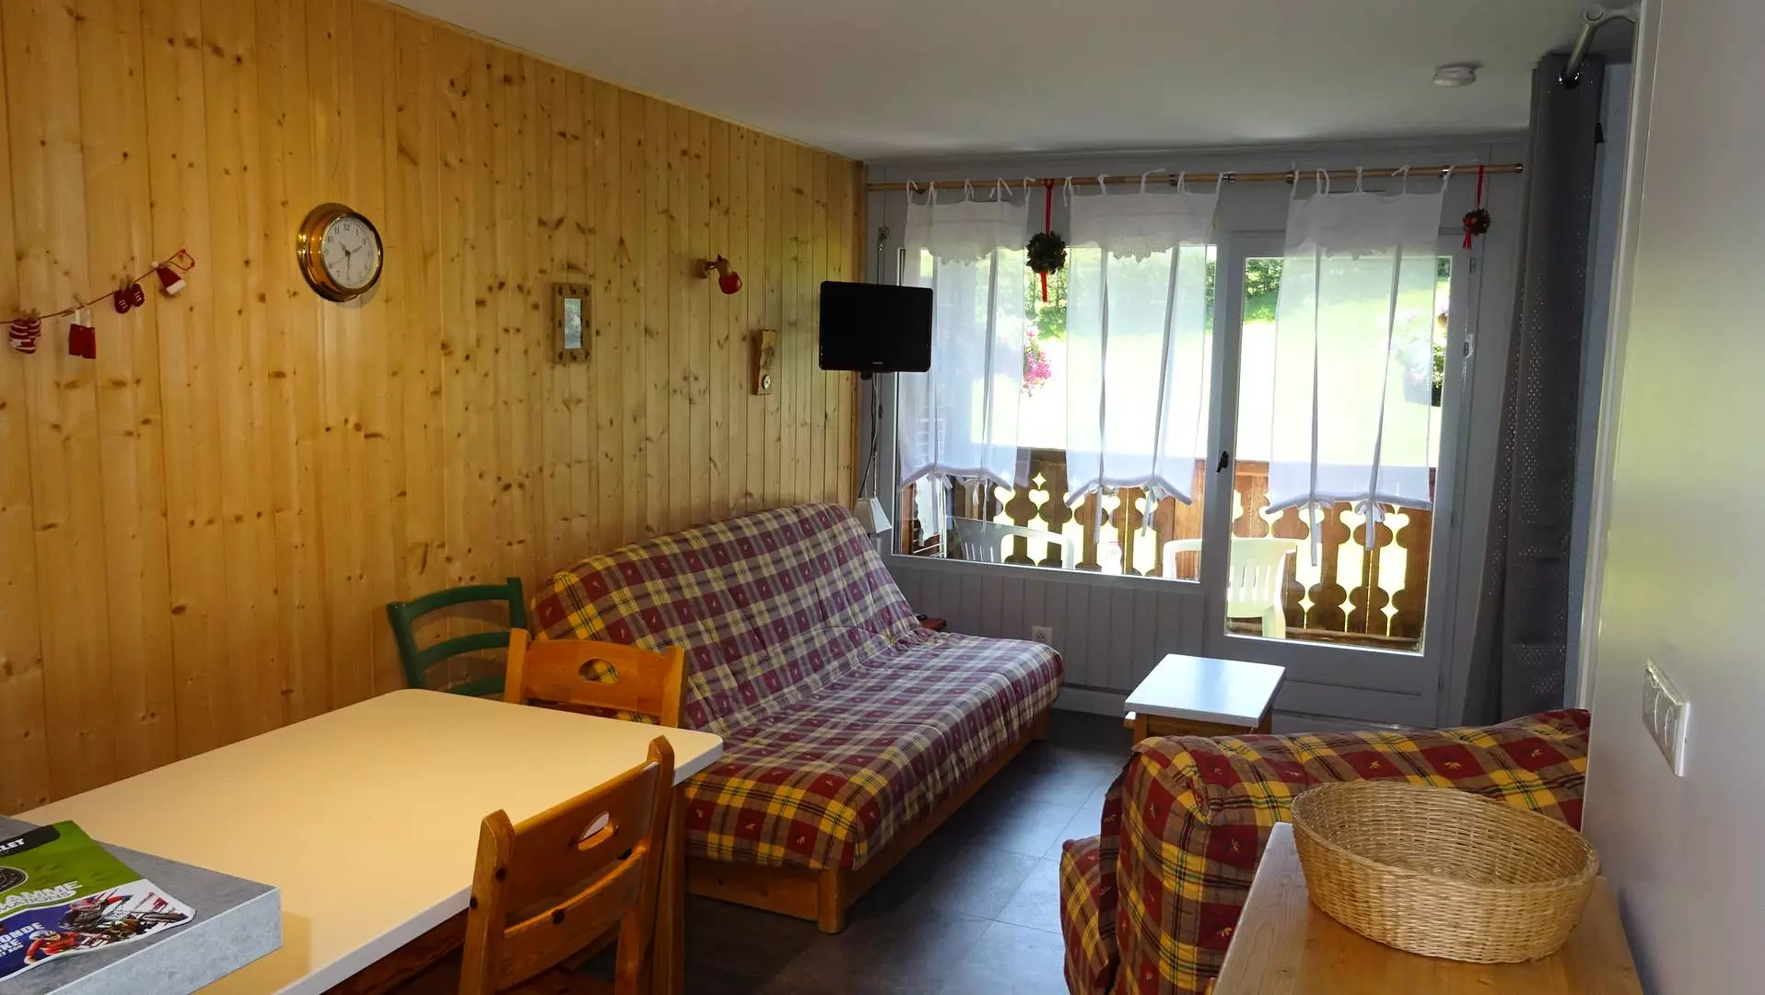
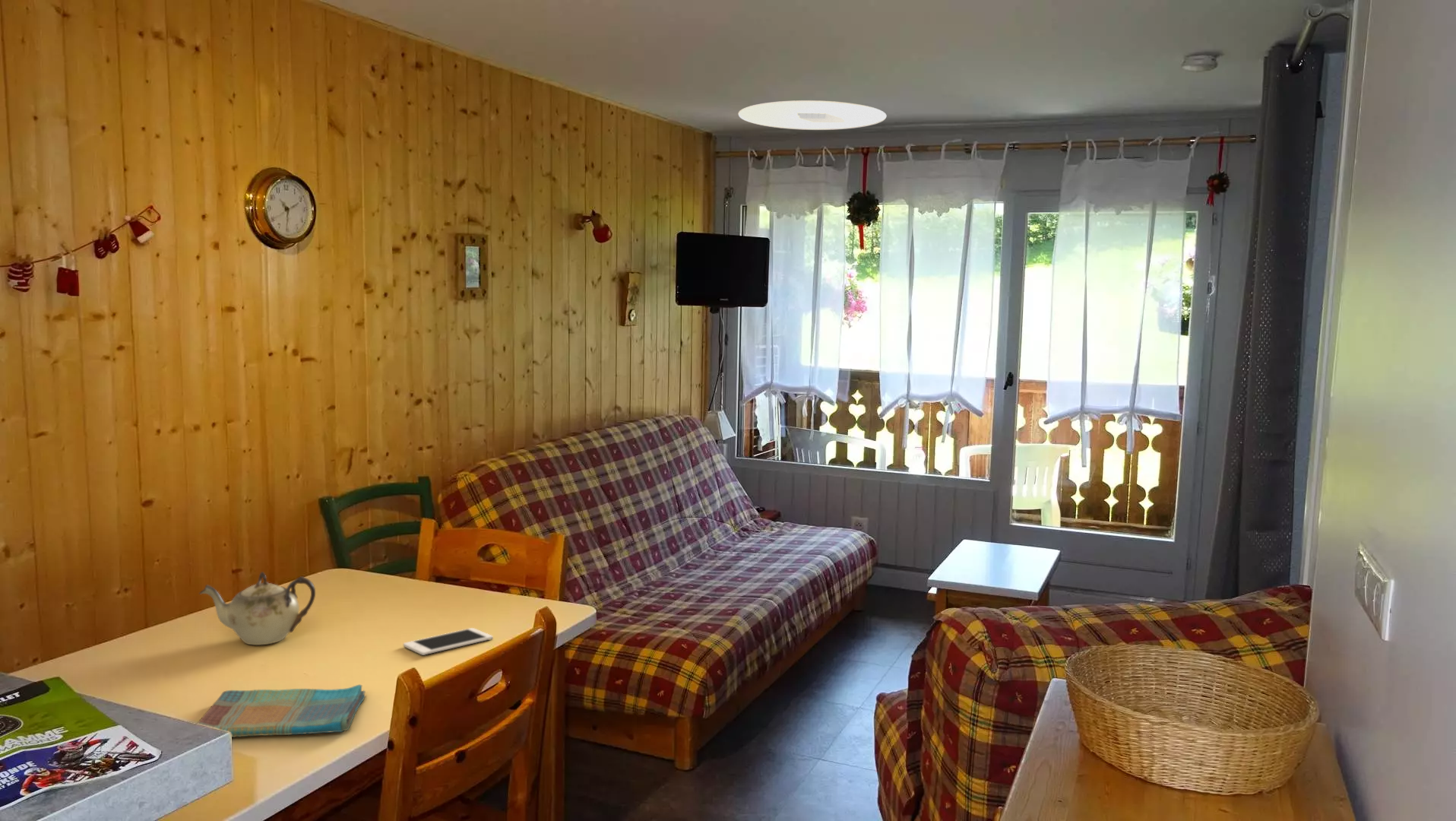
+ ceiling light [738,100,887,131]
+ teapot [198,571,316,645]
+ dish towel [197,684,366,738]
+ cell phone [403,627,493,656]
